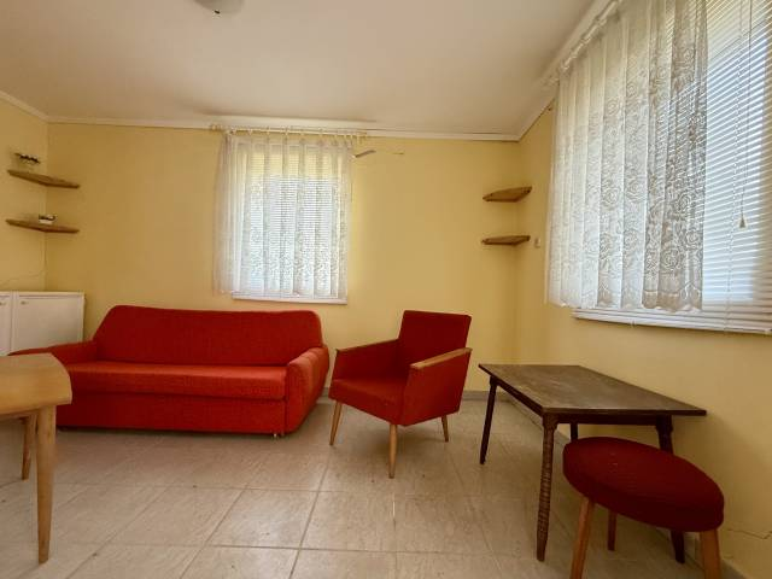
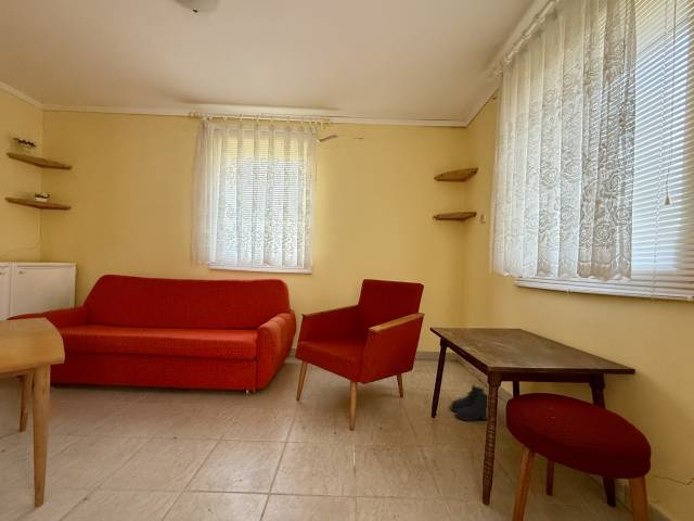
+ boots [449,383,489,422]
